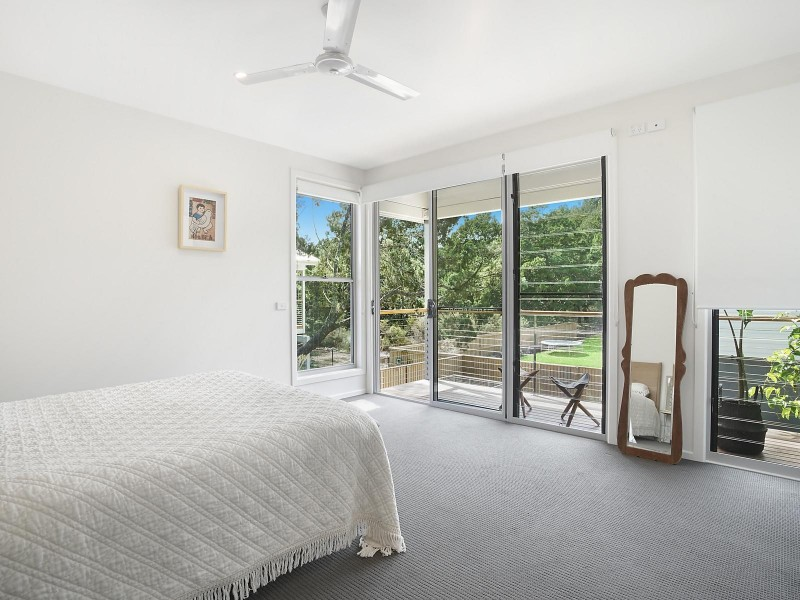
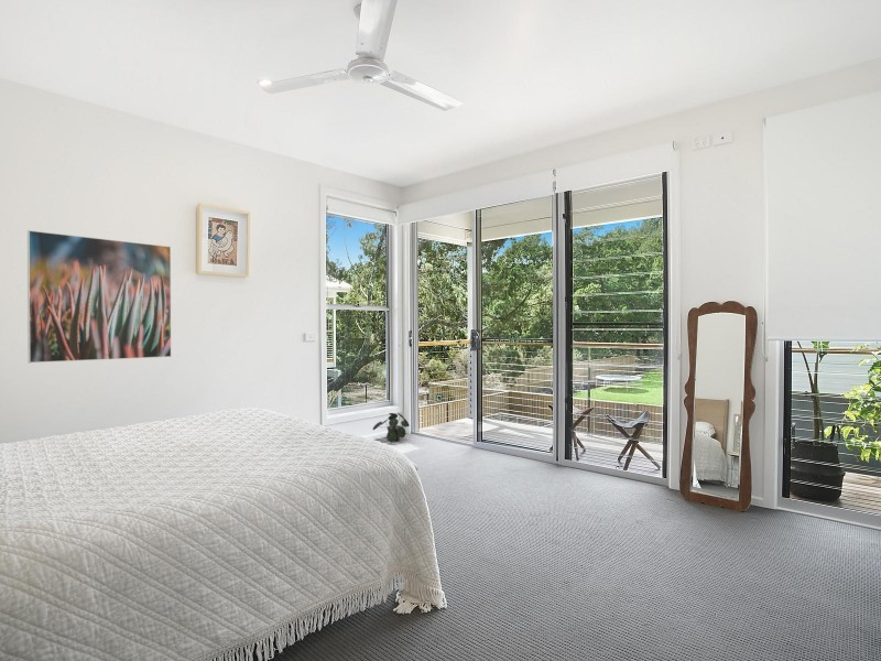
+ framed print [26,229,173,364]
+ potted plant [372,412,411,443]
